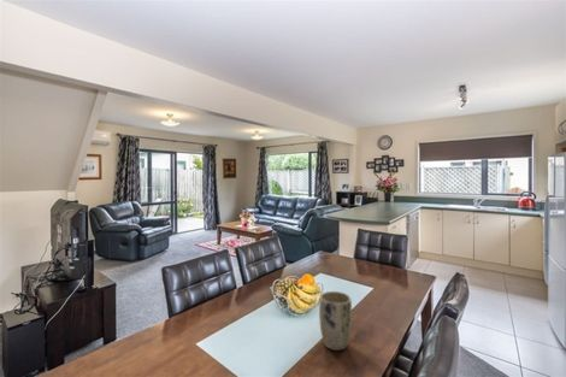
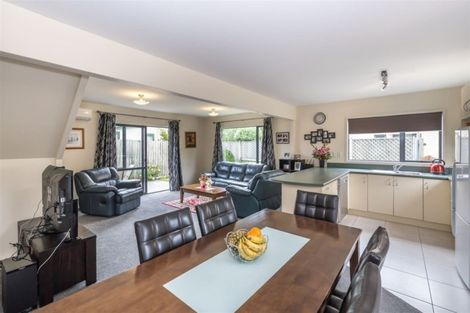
- plant pot [318,290,353,352]
